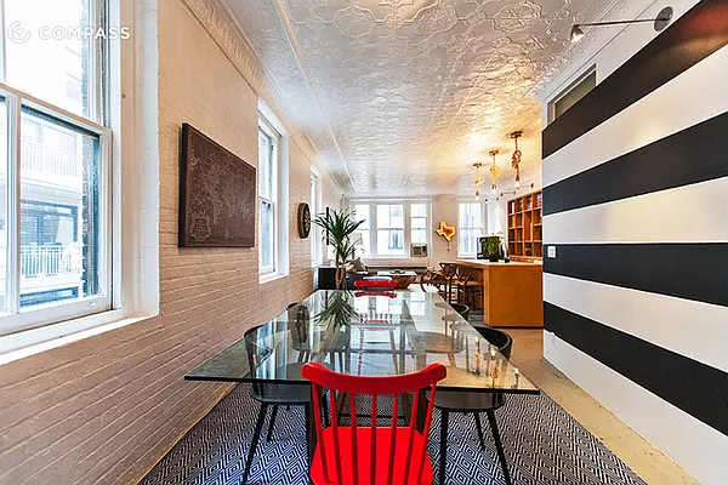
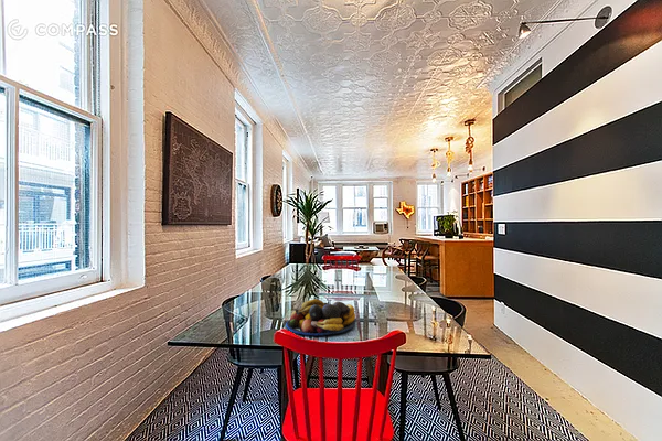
+ fruit bowl [285,298,357,336]
